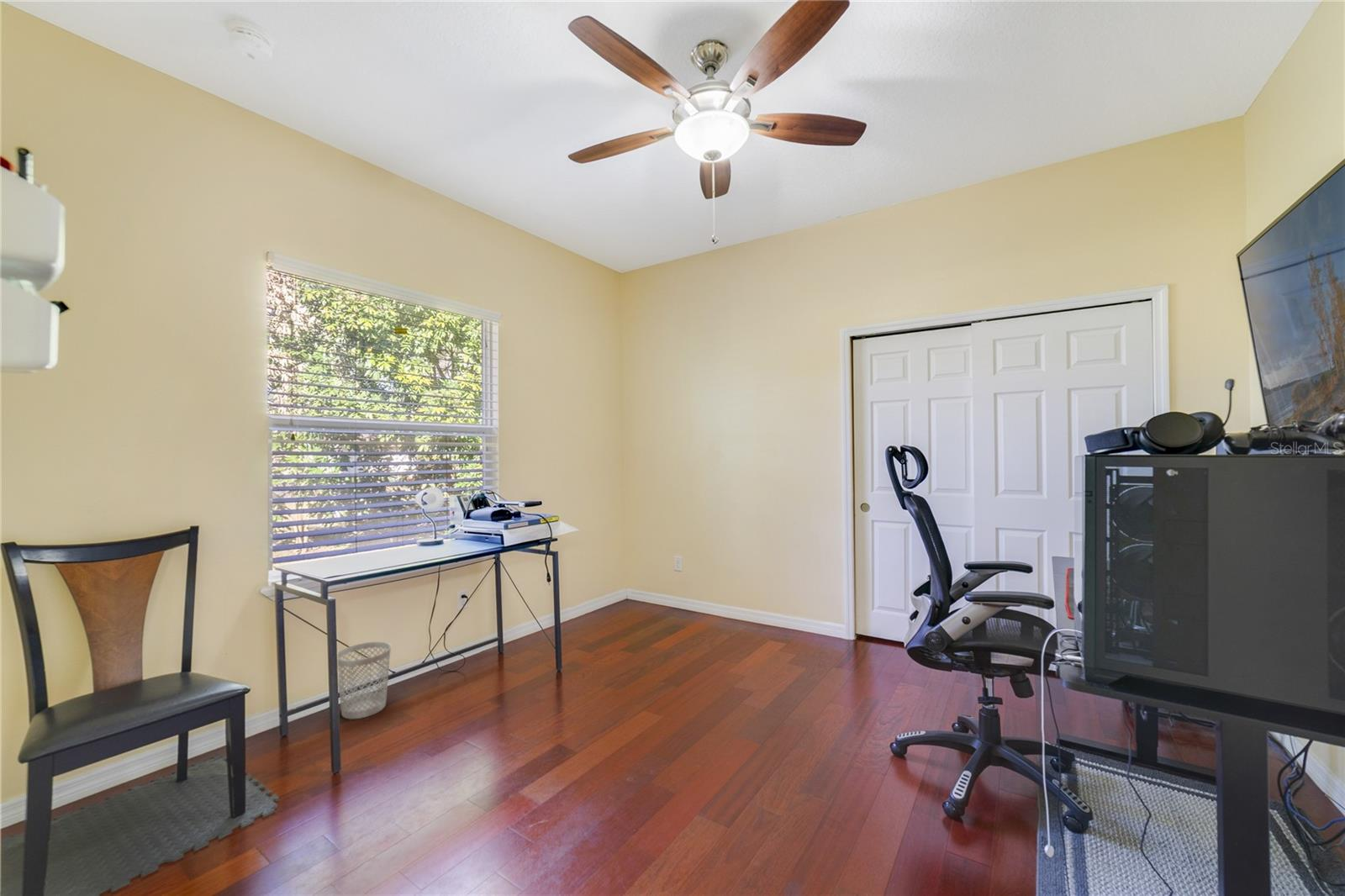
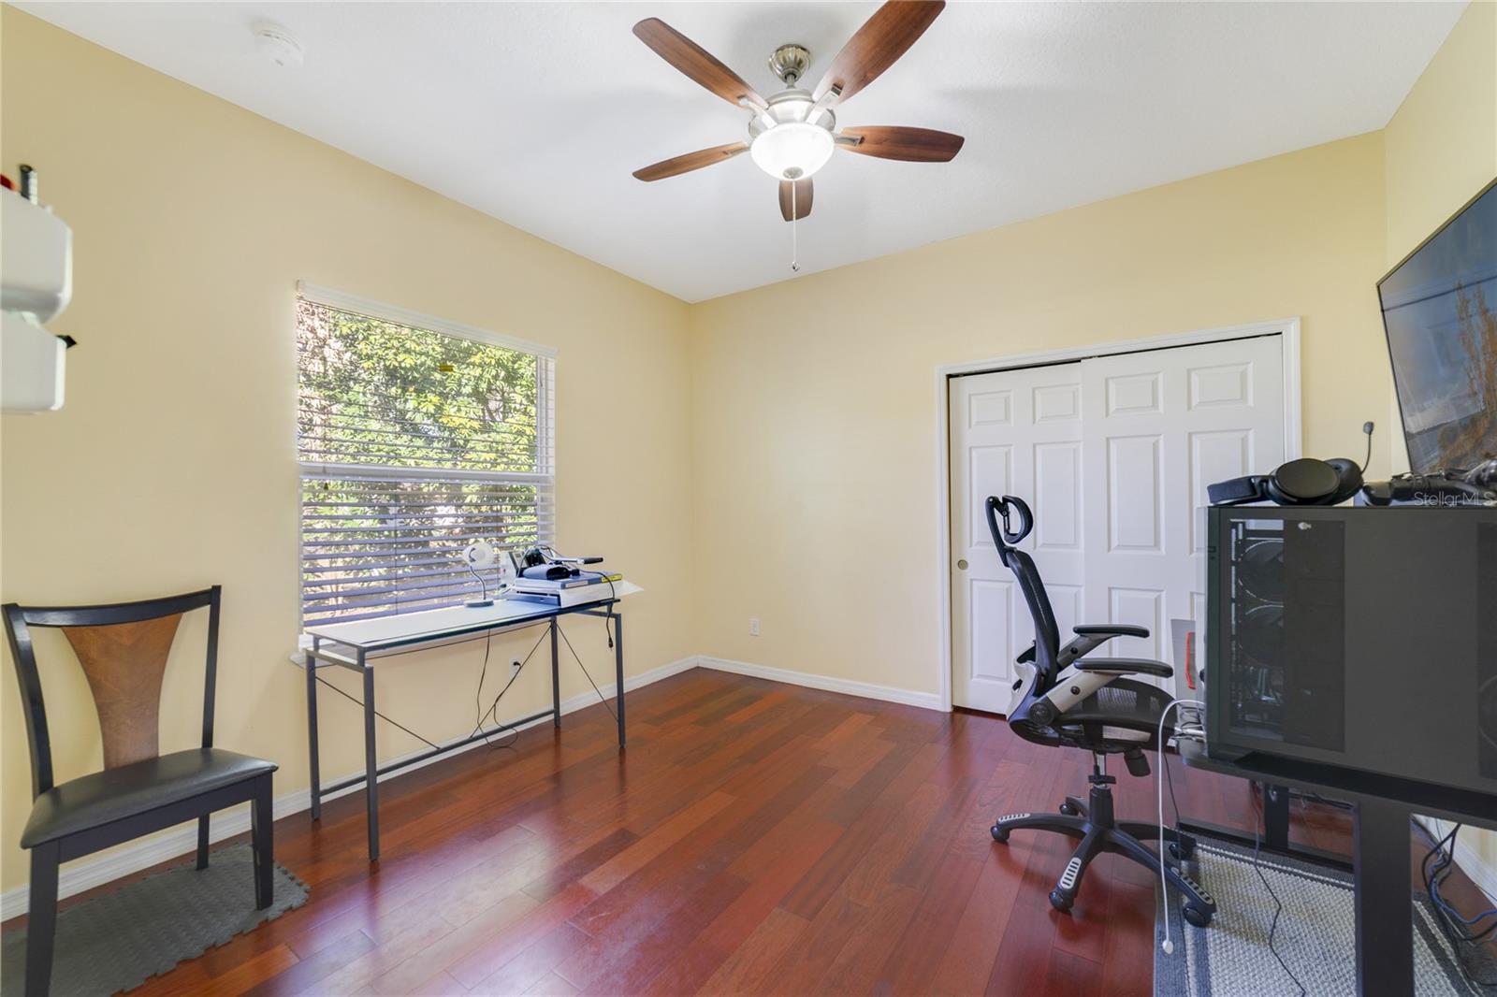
- wastebasket [337,641,392,720]
